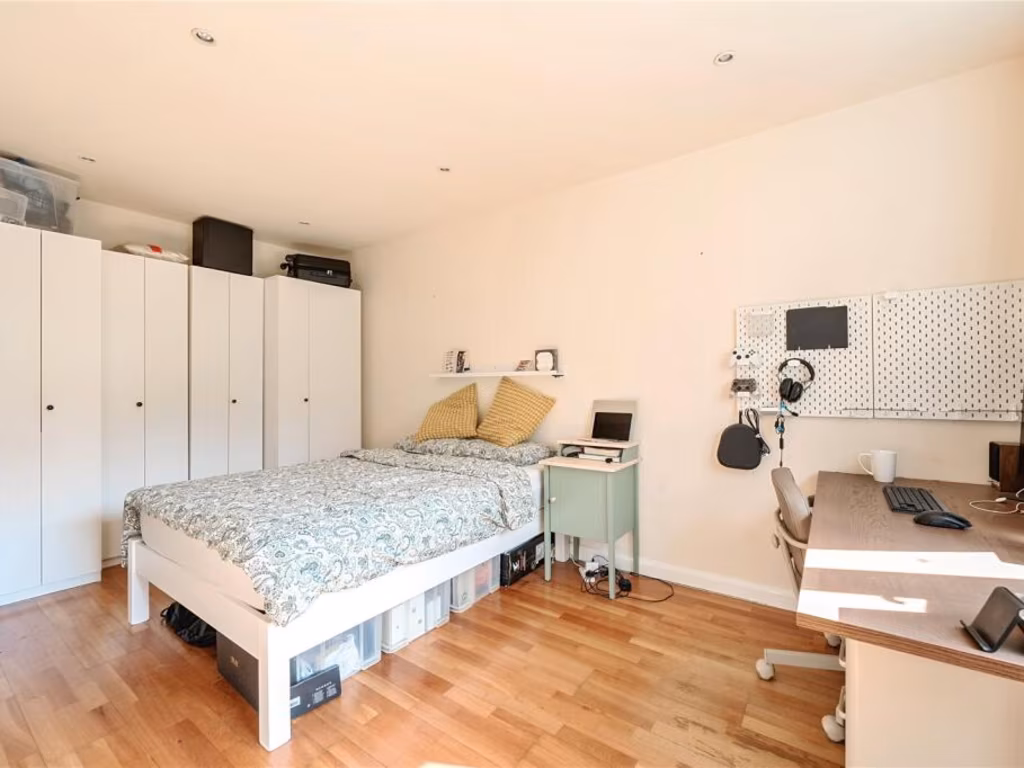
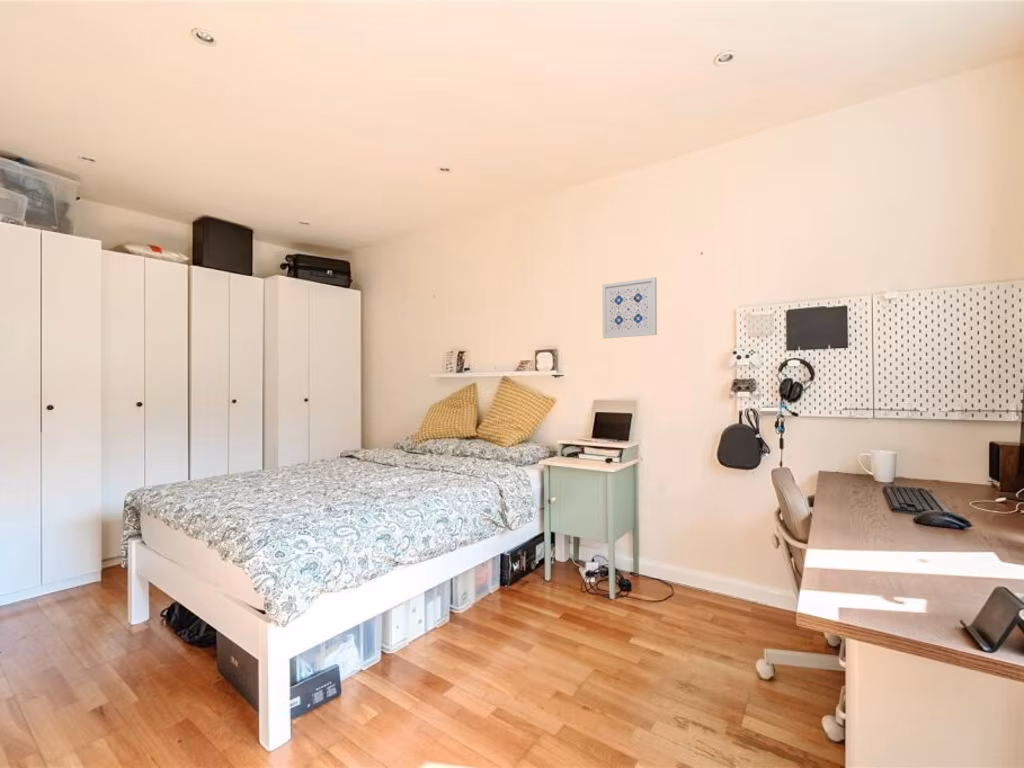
+ wall art [601,276,658,339]
